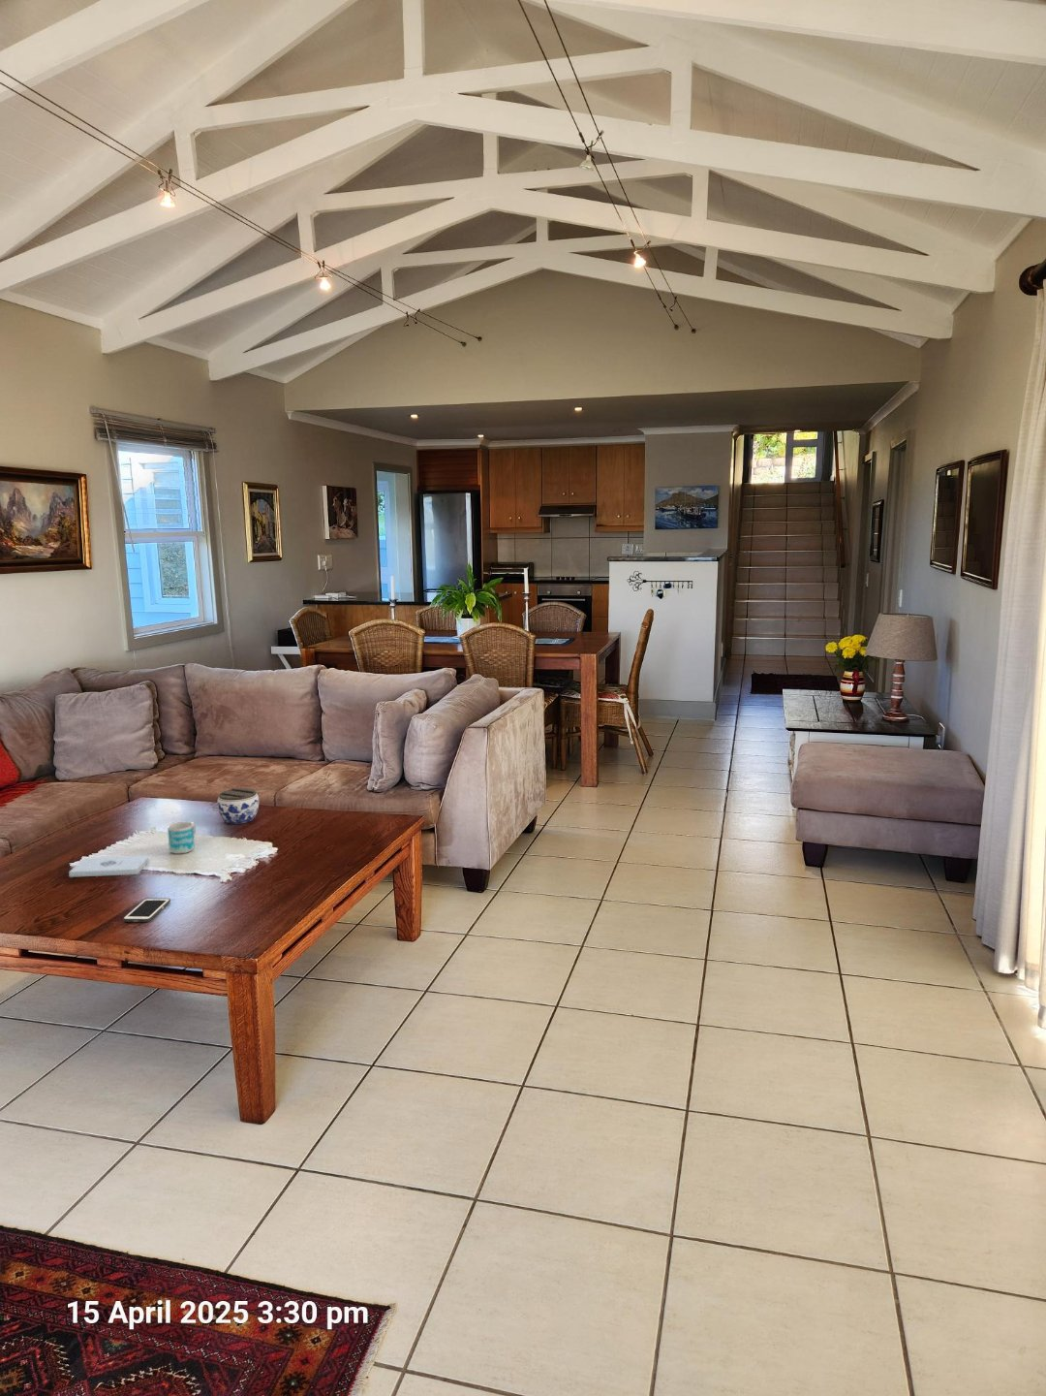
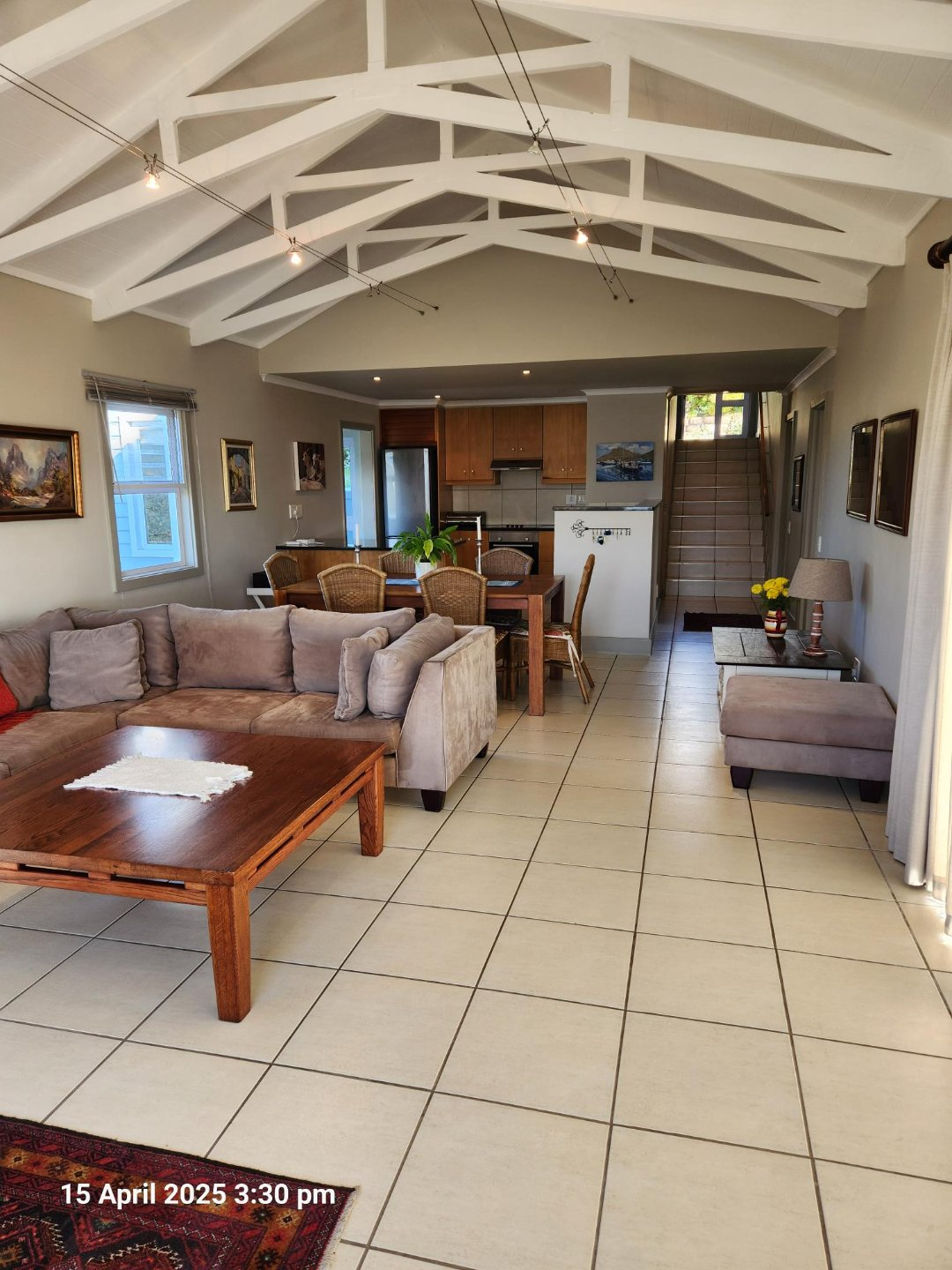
- notepad [68,855,151,878]
- cell phone [122,898,171,923]
- jar [216,787,259,826]
- mug [167,821,197,855]
